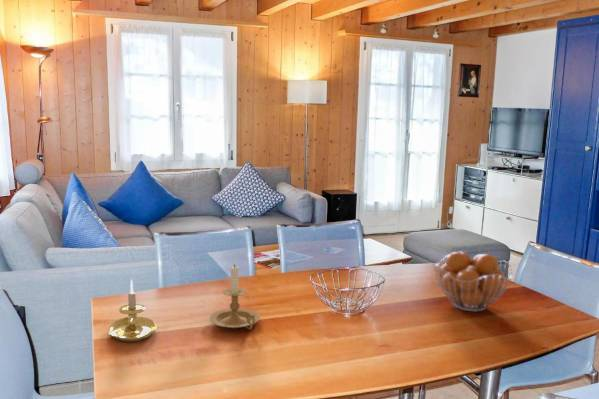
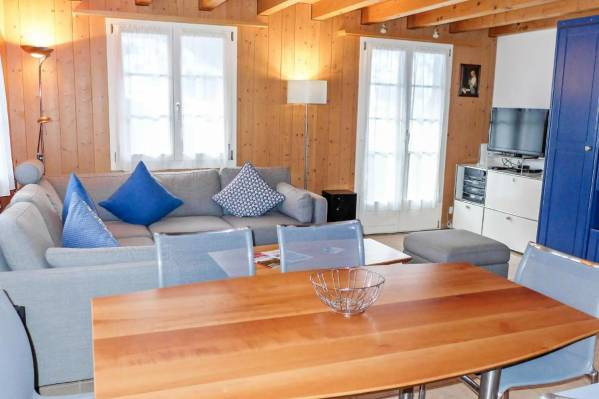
- candle holder [108,278,158,343]
- candle holder [209,263,260,330]
- fruit basket [433,251,513,313]
